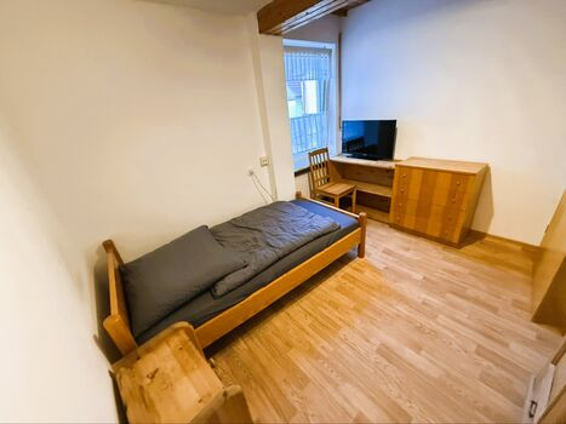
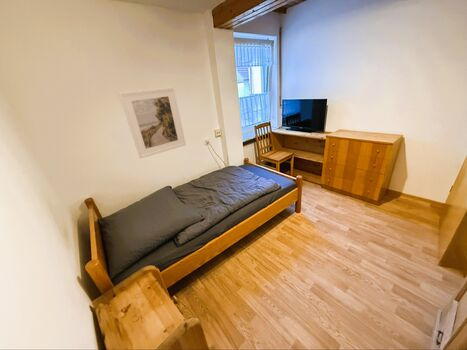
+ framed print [118,86,187,160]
